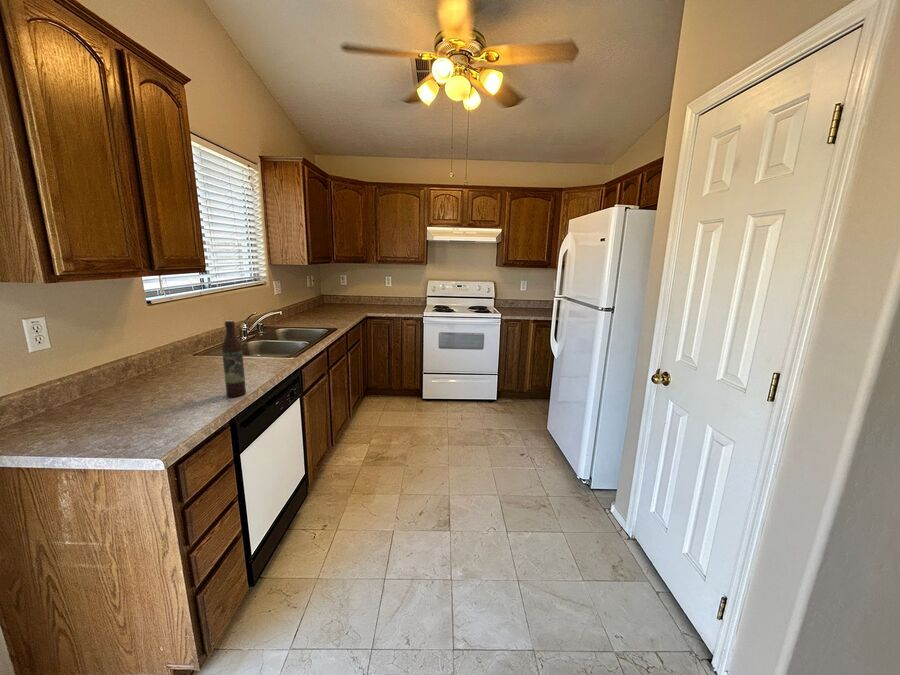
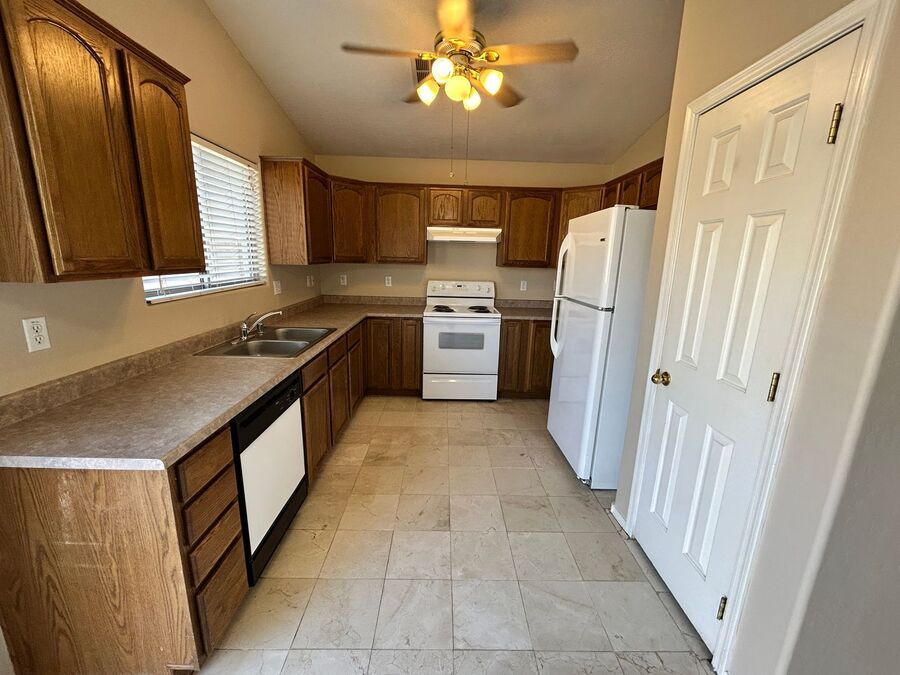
- wine bottle [221,319,247,398]
